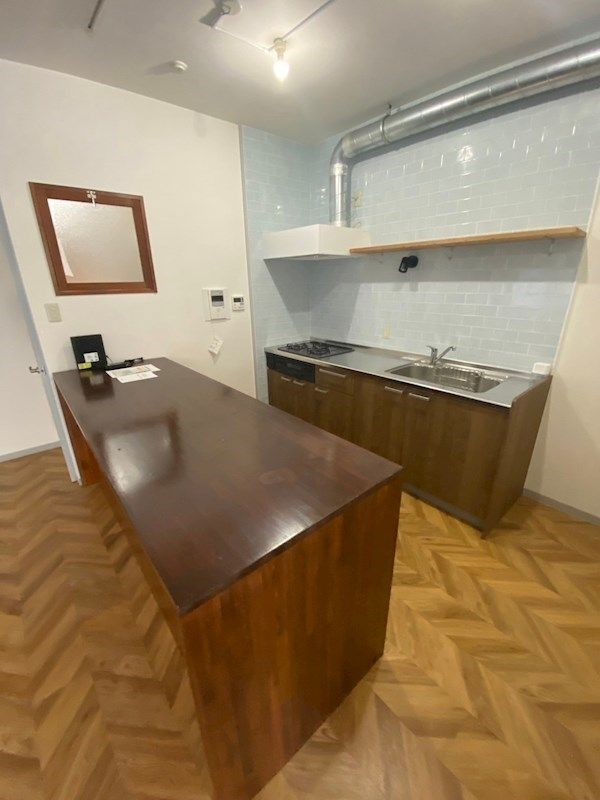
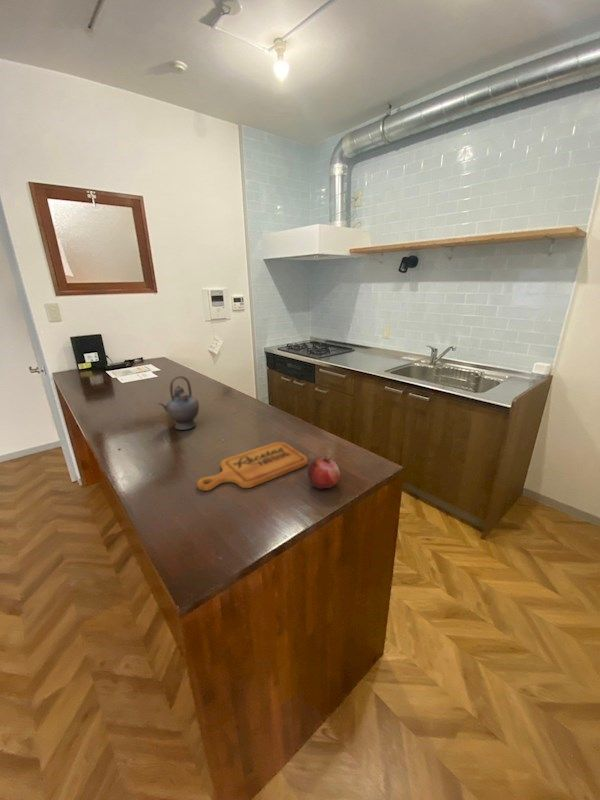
+ cutting board [196,441,309,492]
+ teapot [157,375,200,431]
+ fruit [307,454,341,490]
